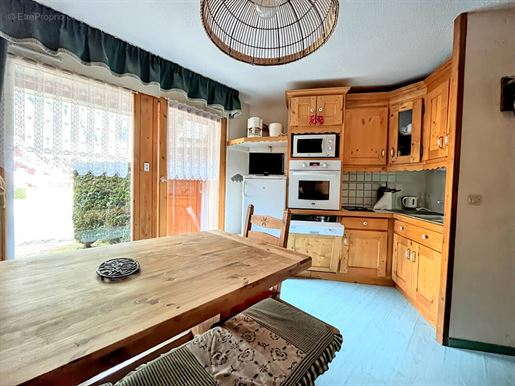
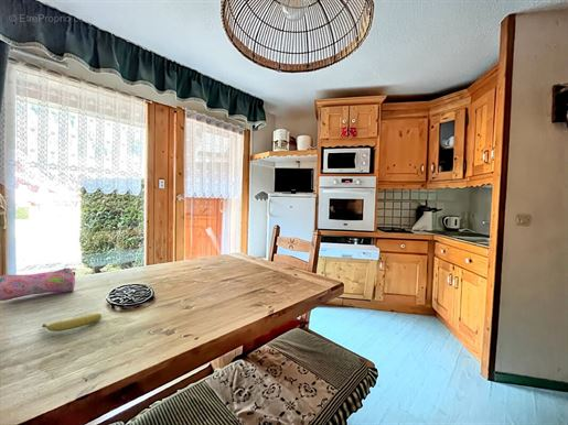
+ fruit [41,313,103,333]
+ pencil case [0,266,77,302]
